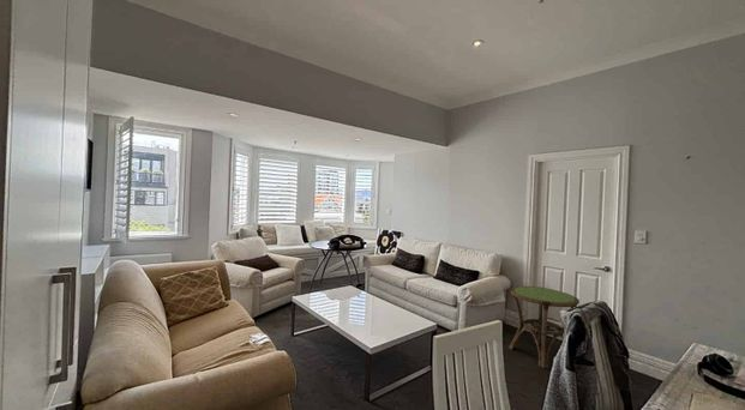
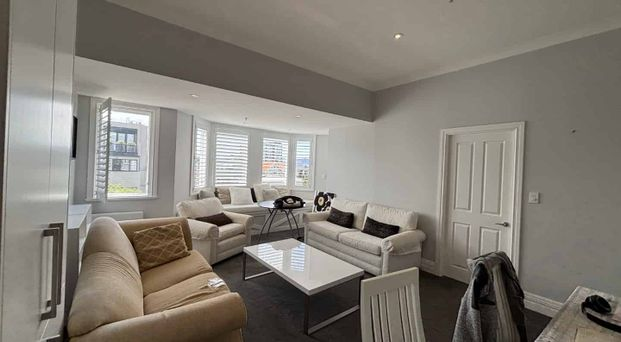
- side table [507,285,581,369]
